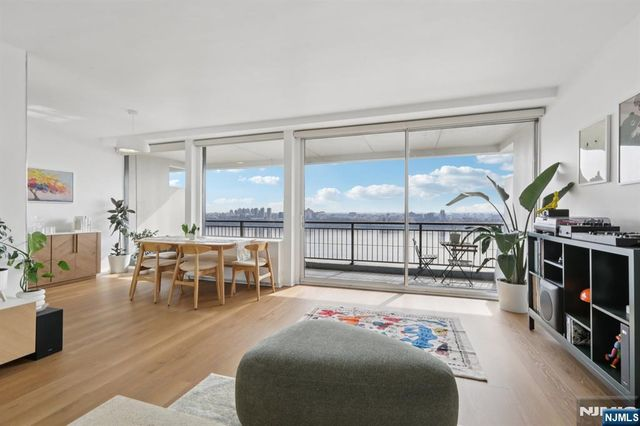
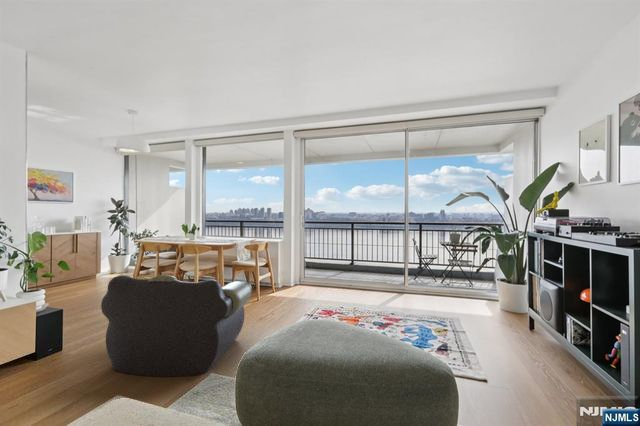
+ armchair [100,274,253,378]
